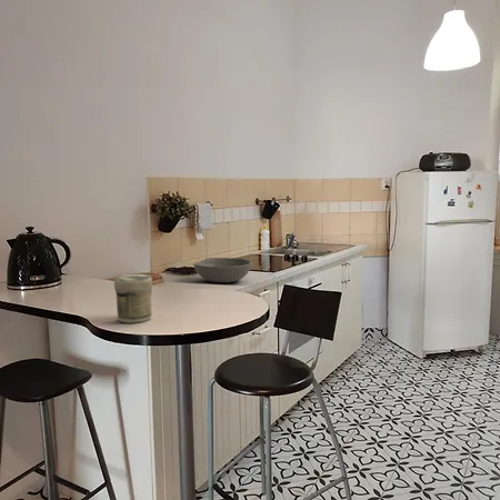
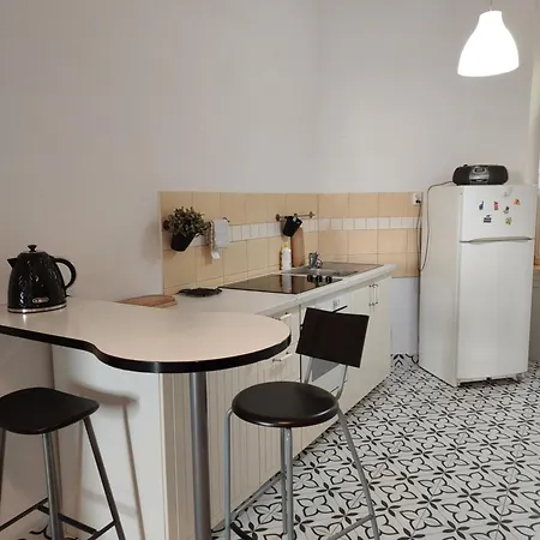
- bowl [192,257,252,283]
- jar [113,273,153,324]
